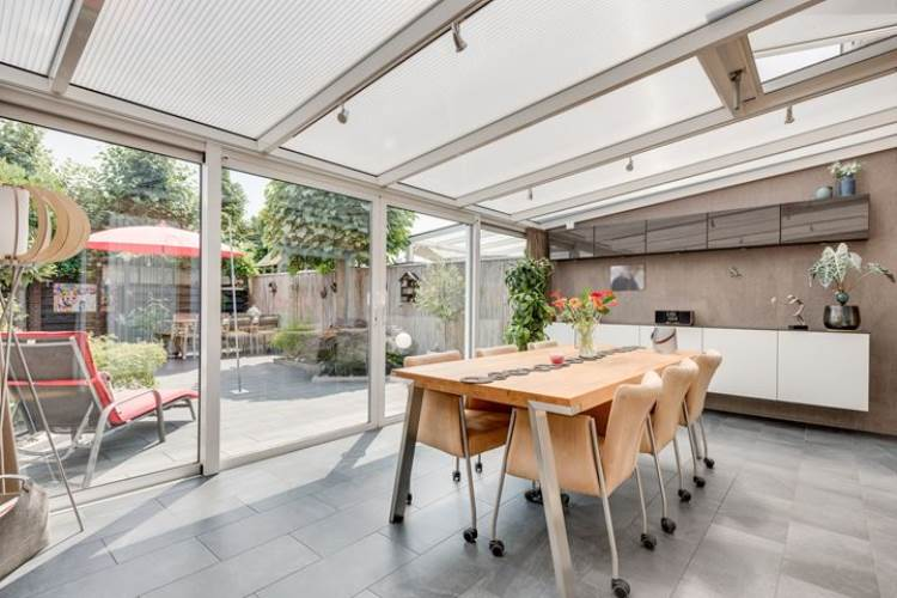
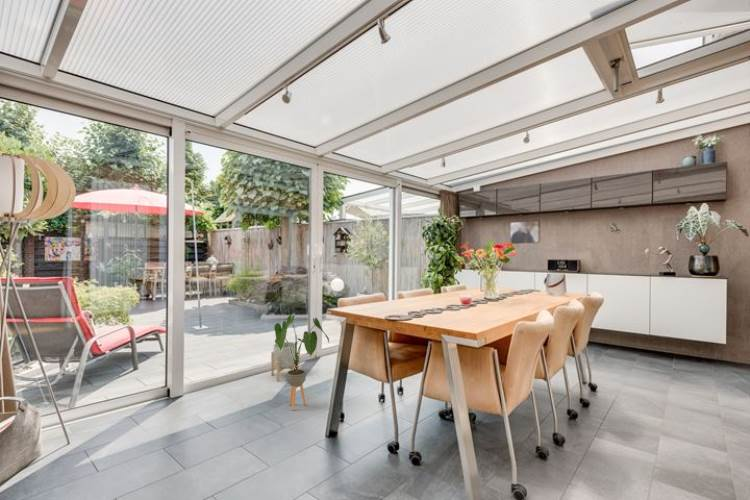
+ house plant [273,314,330,411]
+ planter [270,341,300,383]
